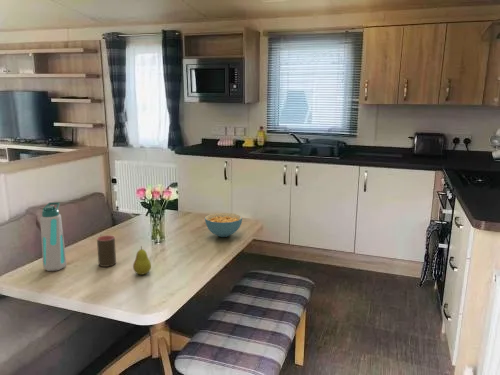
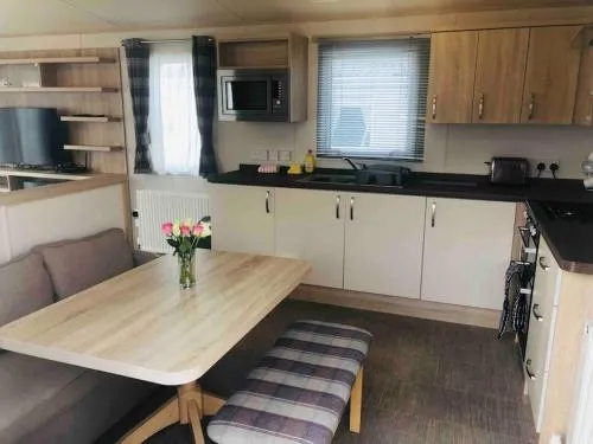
- cup [96,234,117,268]
- water bottle [39,201,68,272]
- fruit [132,245,152,276]
- cereal bowl [204,212,243,238]
